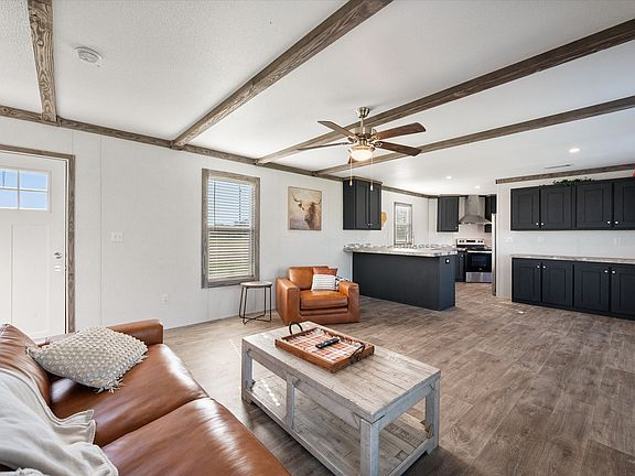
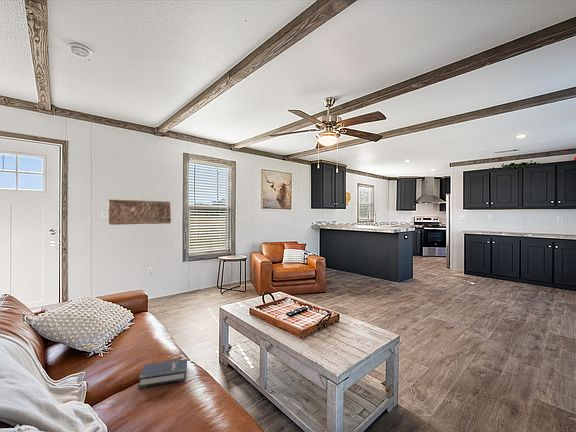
+ hardback book [138,358,188,389]
+ relief panel [107,199,172,226]
